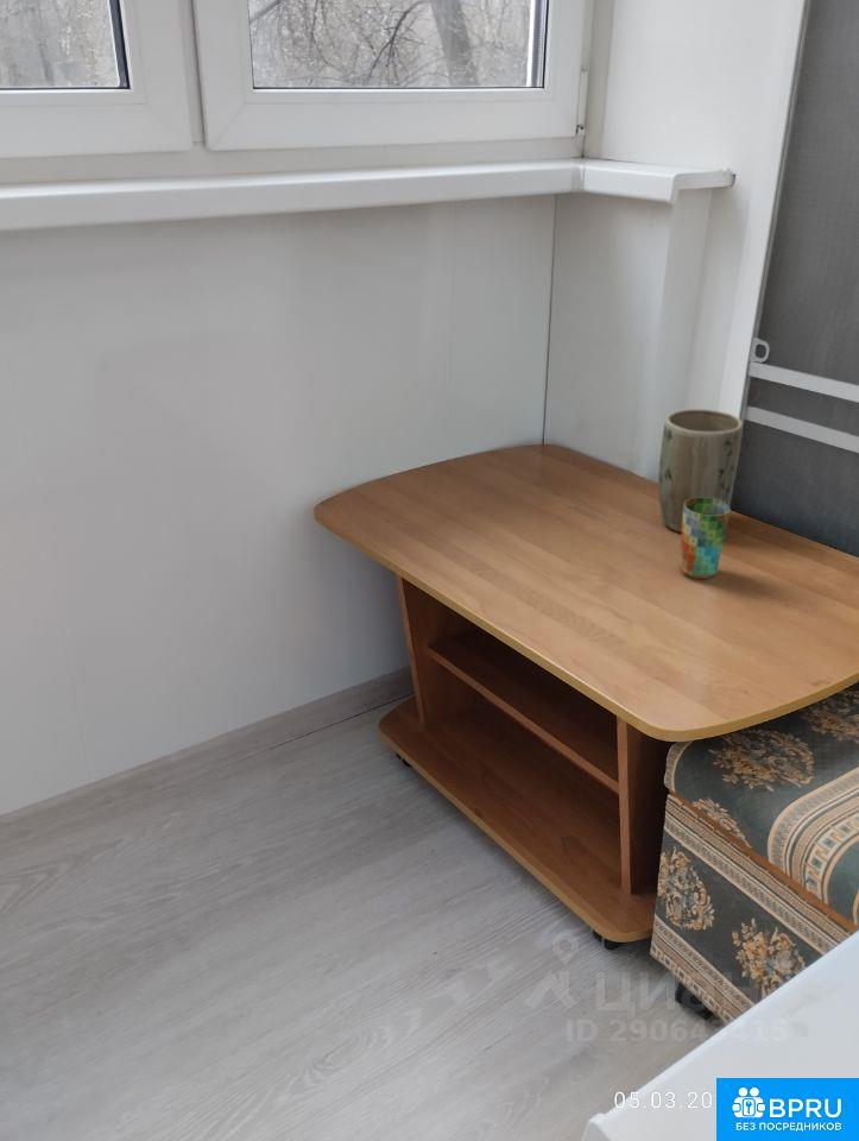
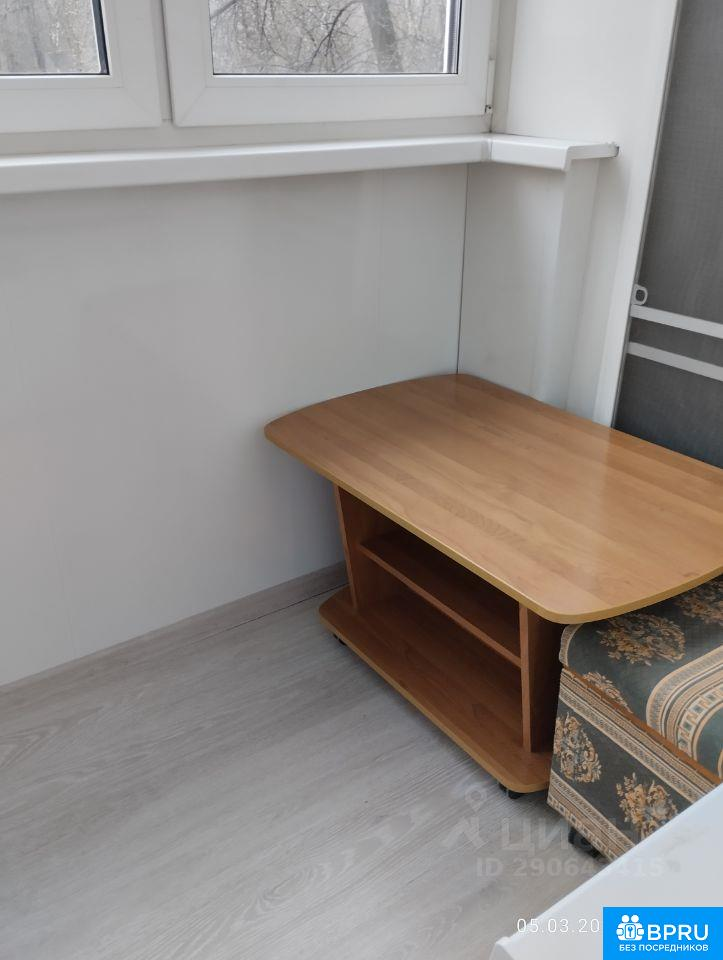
- plant pot [657,408,744,534]
- cup [677,498,732,580]
